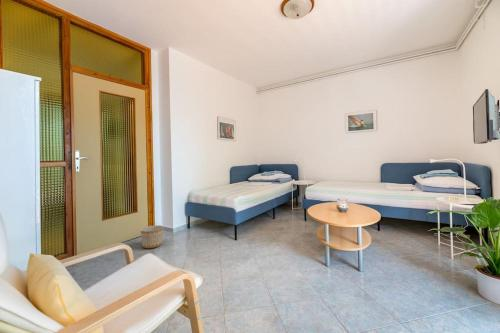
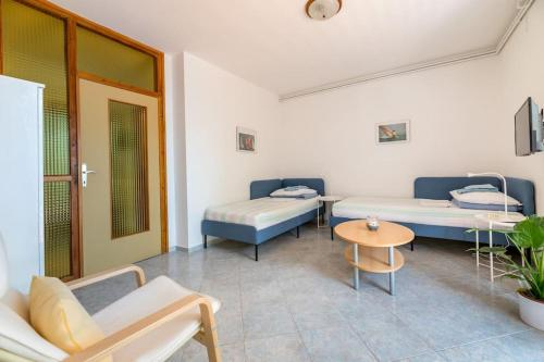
- planter [140,224,164,249]
